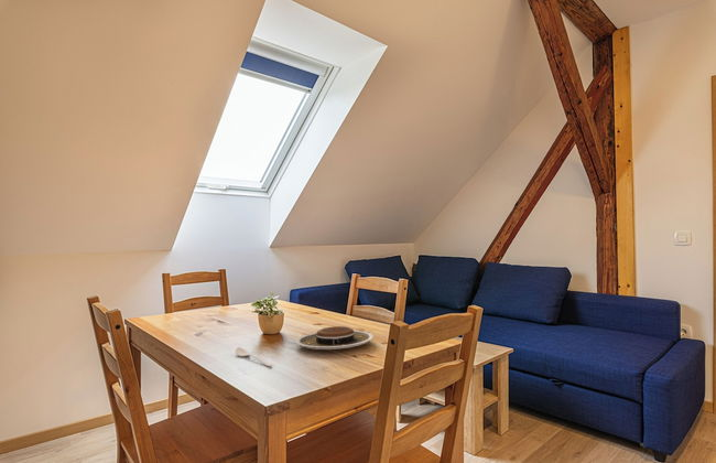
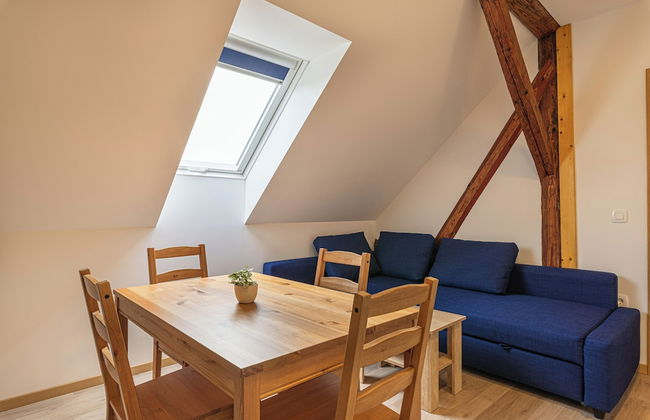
- plate [295,325,375,351]
- spoon [235,346,273,367]
